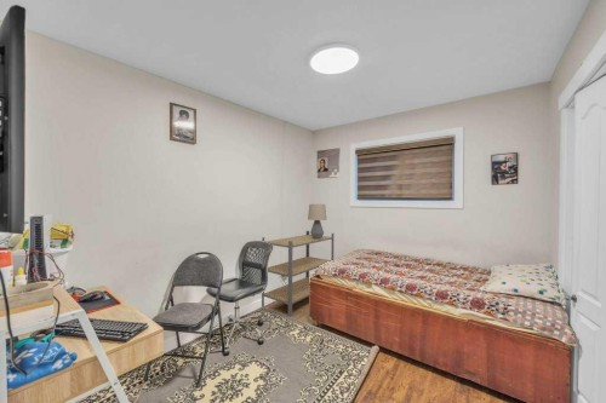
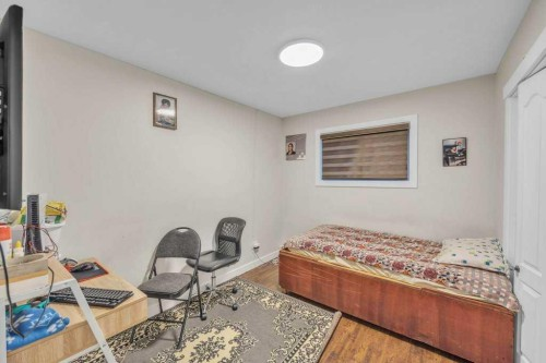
- shelving unit [261,230,335,318]
- lamp [307,203,327,240]
